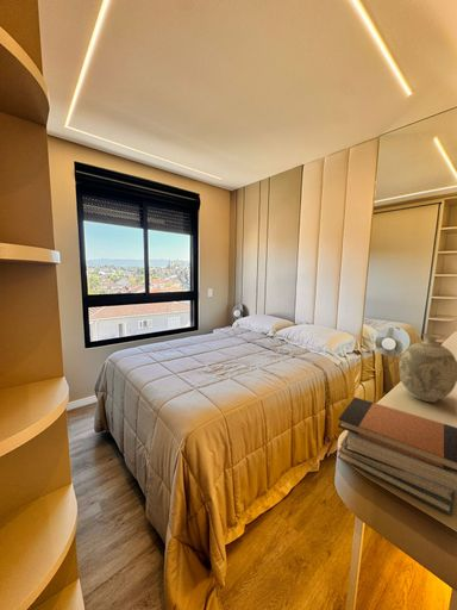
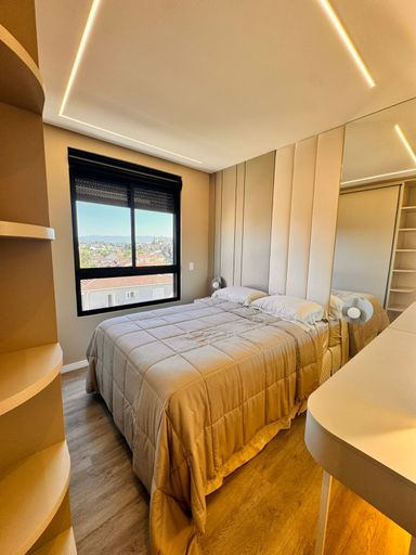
- decorative vase [397,332,457,403]
- book stack [337,396,457,517]
